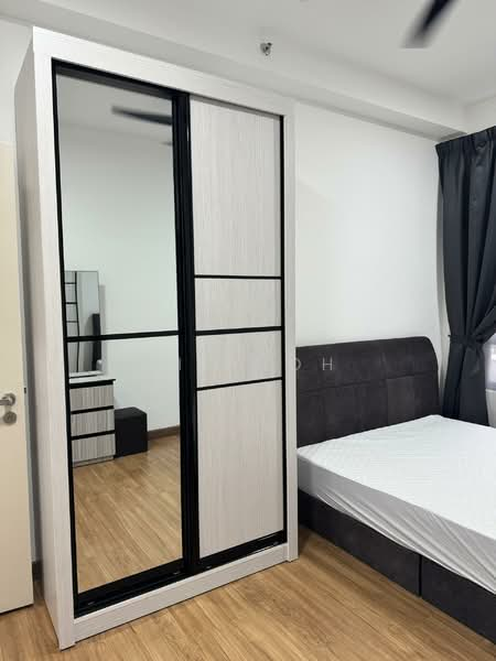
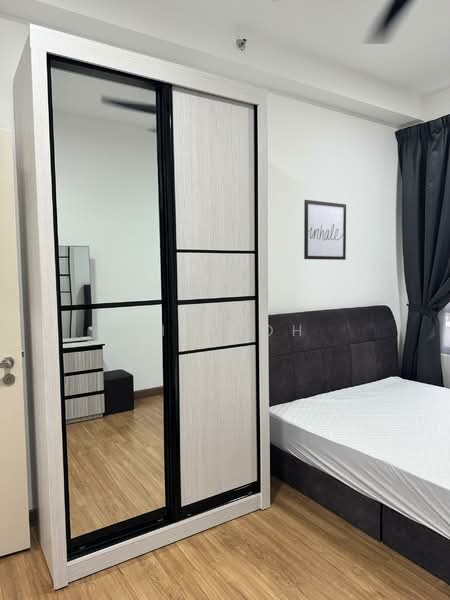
+ wall art [303,199,347,261]
